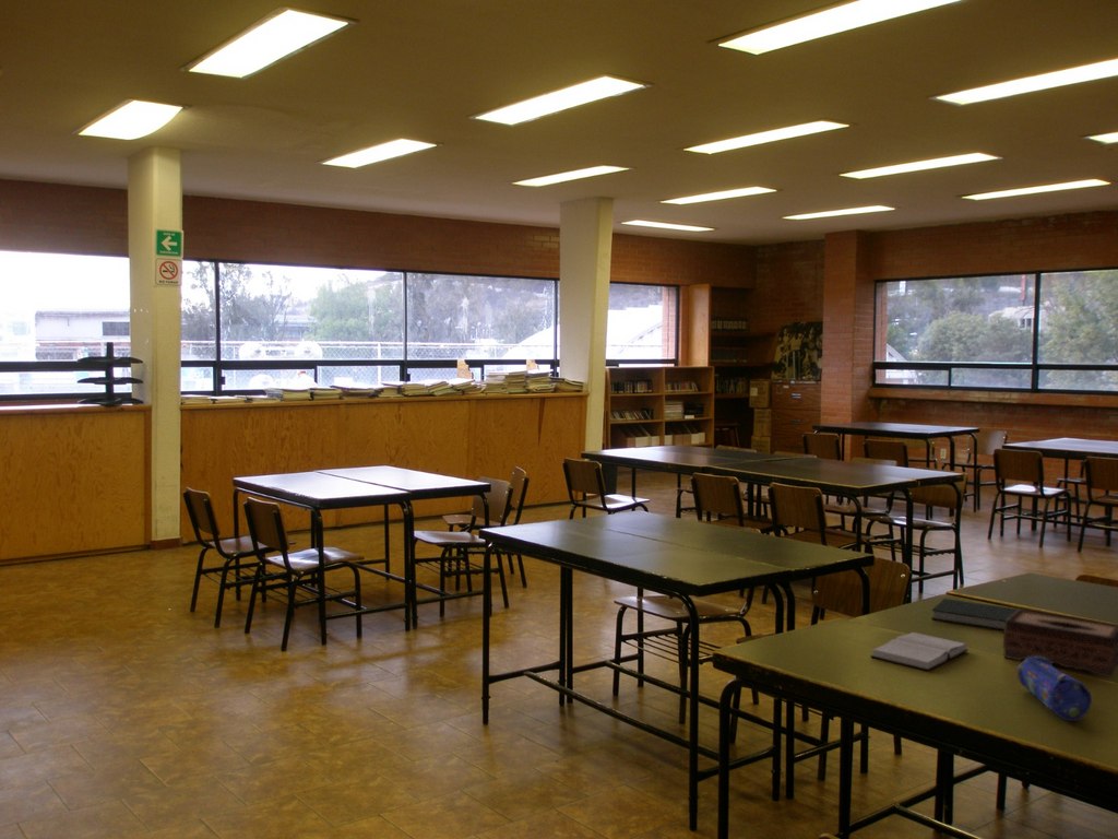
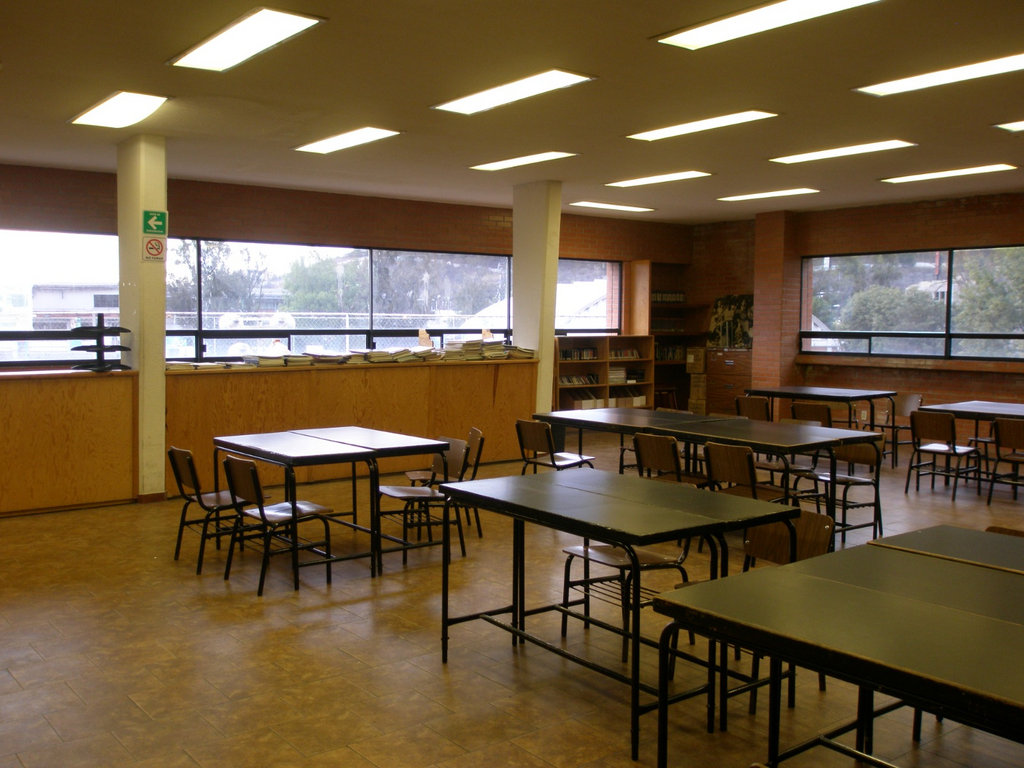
- hardback book [869,631,970,672]
- tissue box [1002,607,1118,678]
- pencil case [1015,657,1093,722]
- book [930,598,1019,631]
